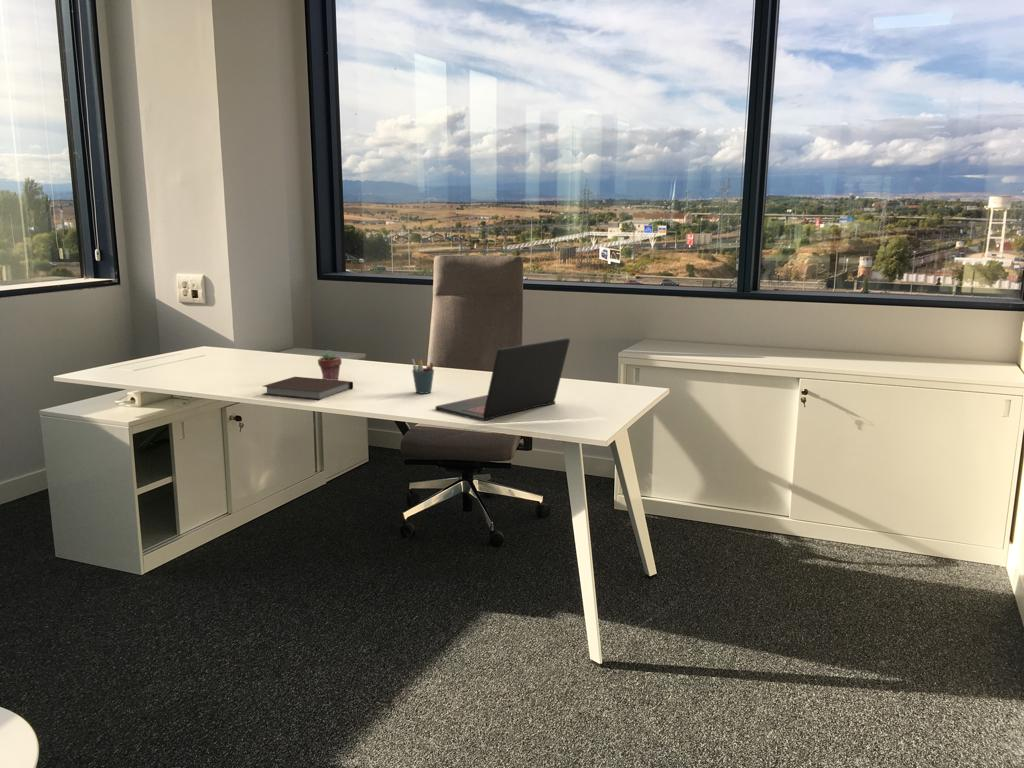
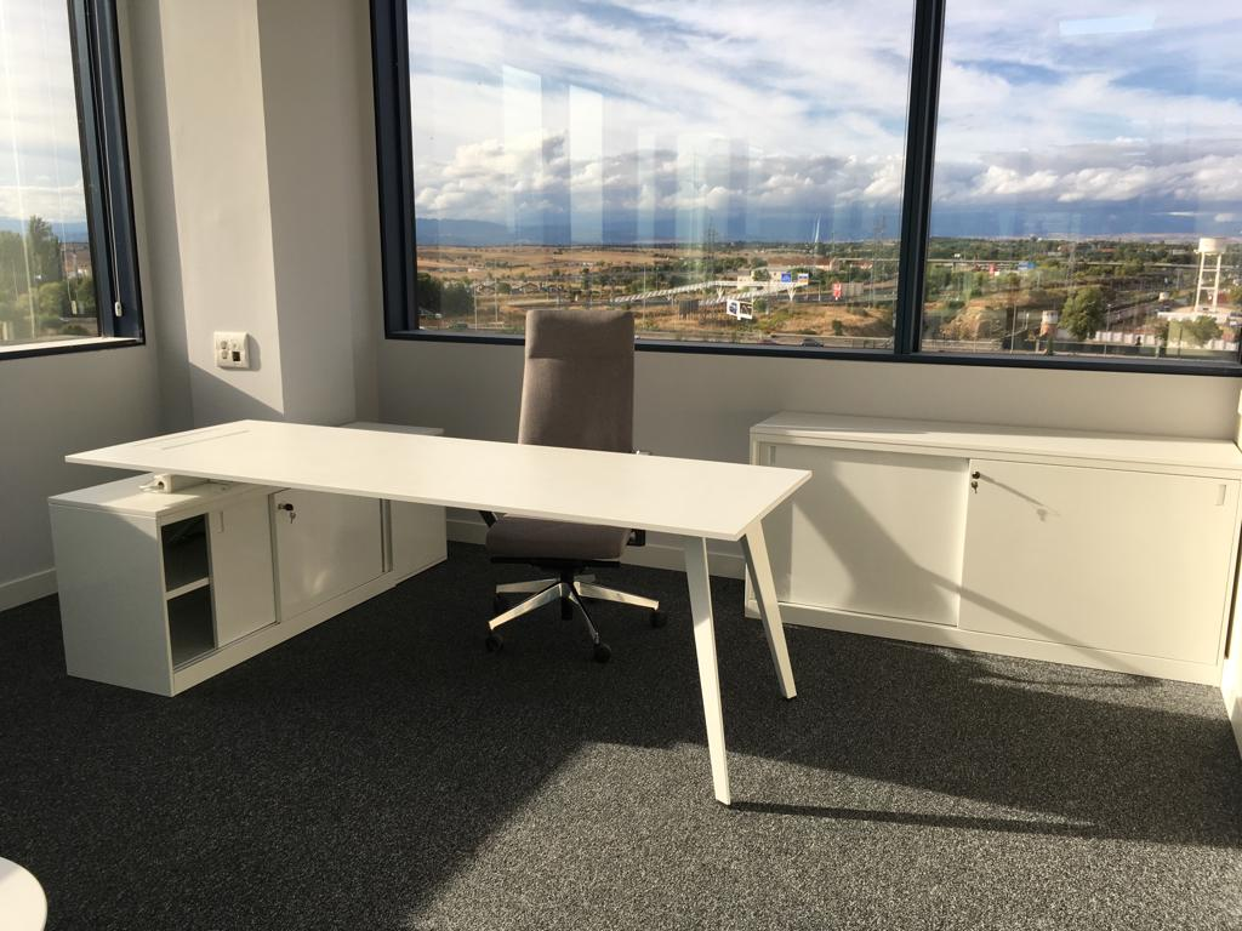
- potted succulent [317,349,343,380]
- pen holder [411,358,435,395]
- laptop [435,337,571,422]
- notebook [262,376,354,401]
